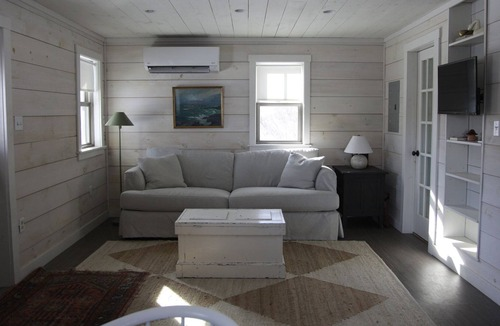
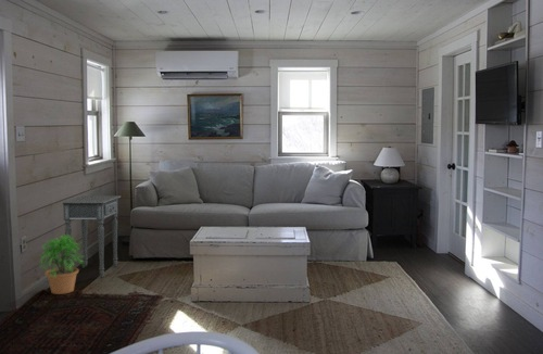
+ side table [61,194,122,278]
+ potted plant [38,233,85,295]
